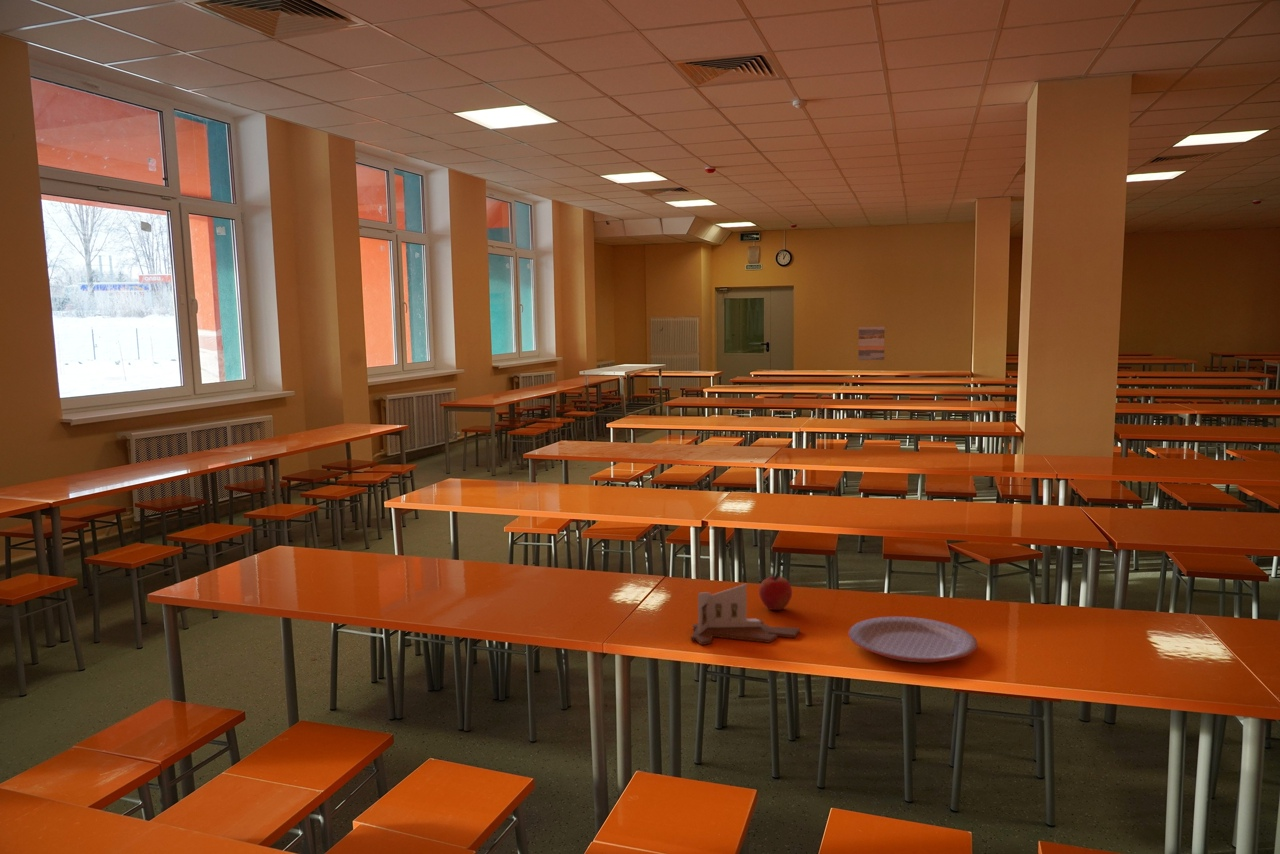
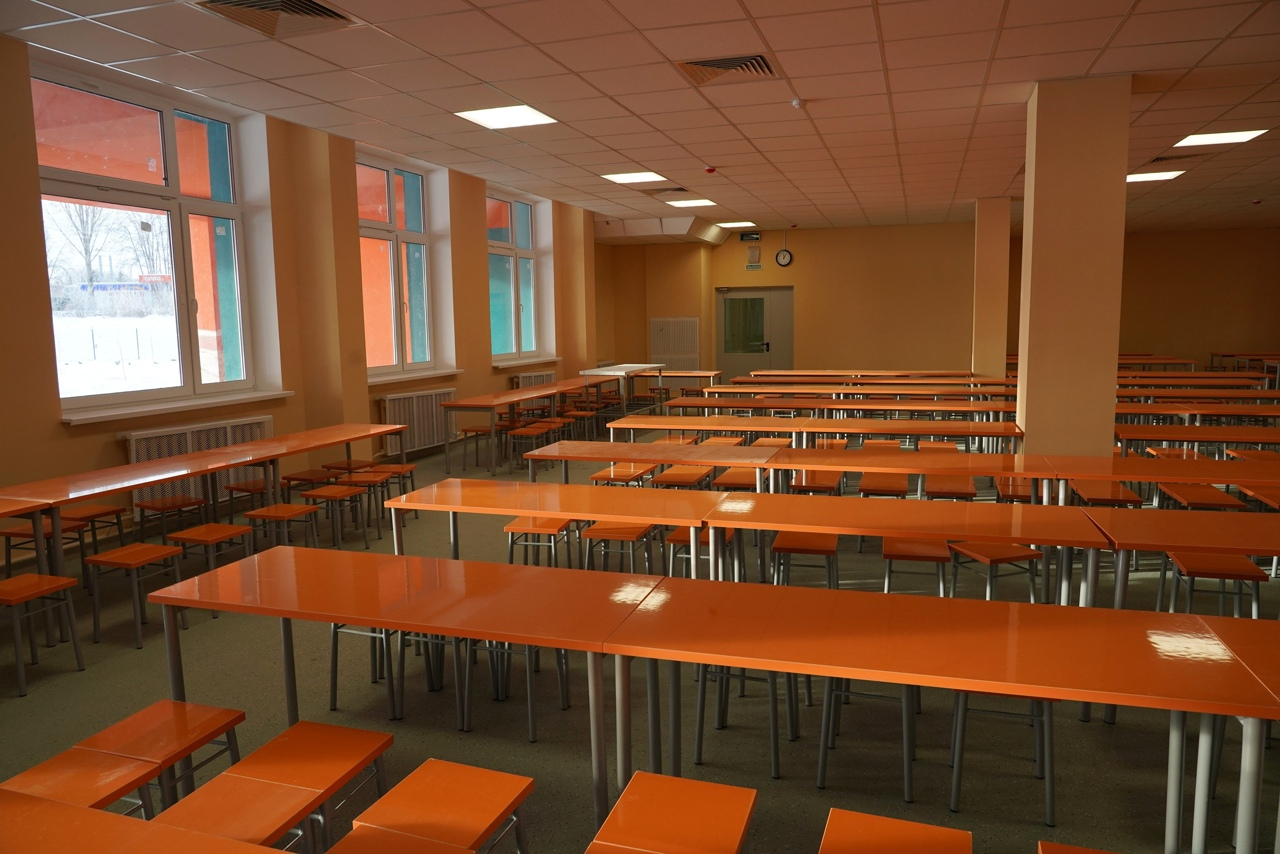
- apple [758,570,793,611]
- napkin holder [690,583,801,646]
- wall art [857,325,886,361]
- plate [848,615,979,663]
